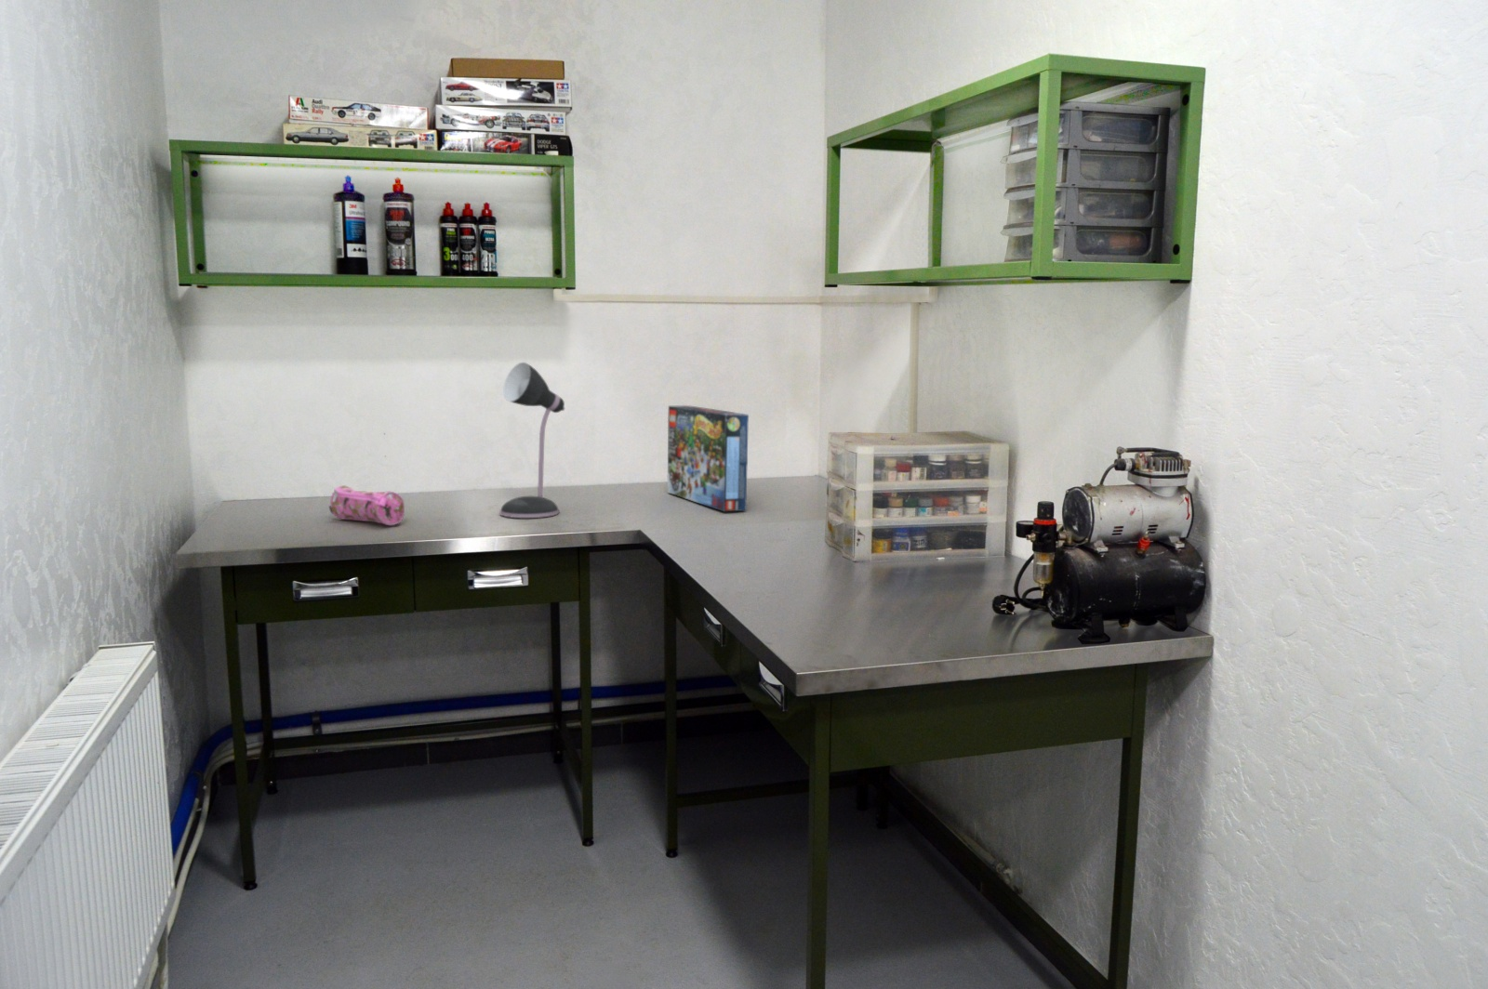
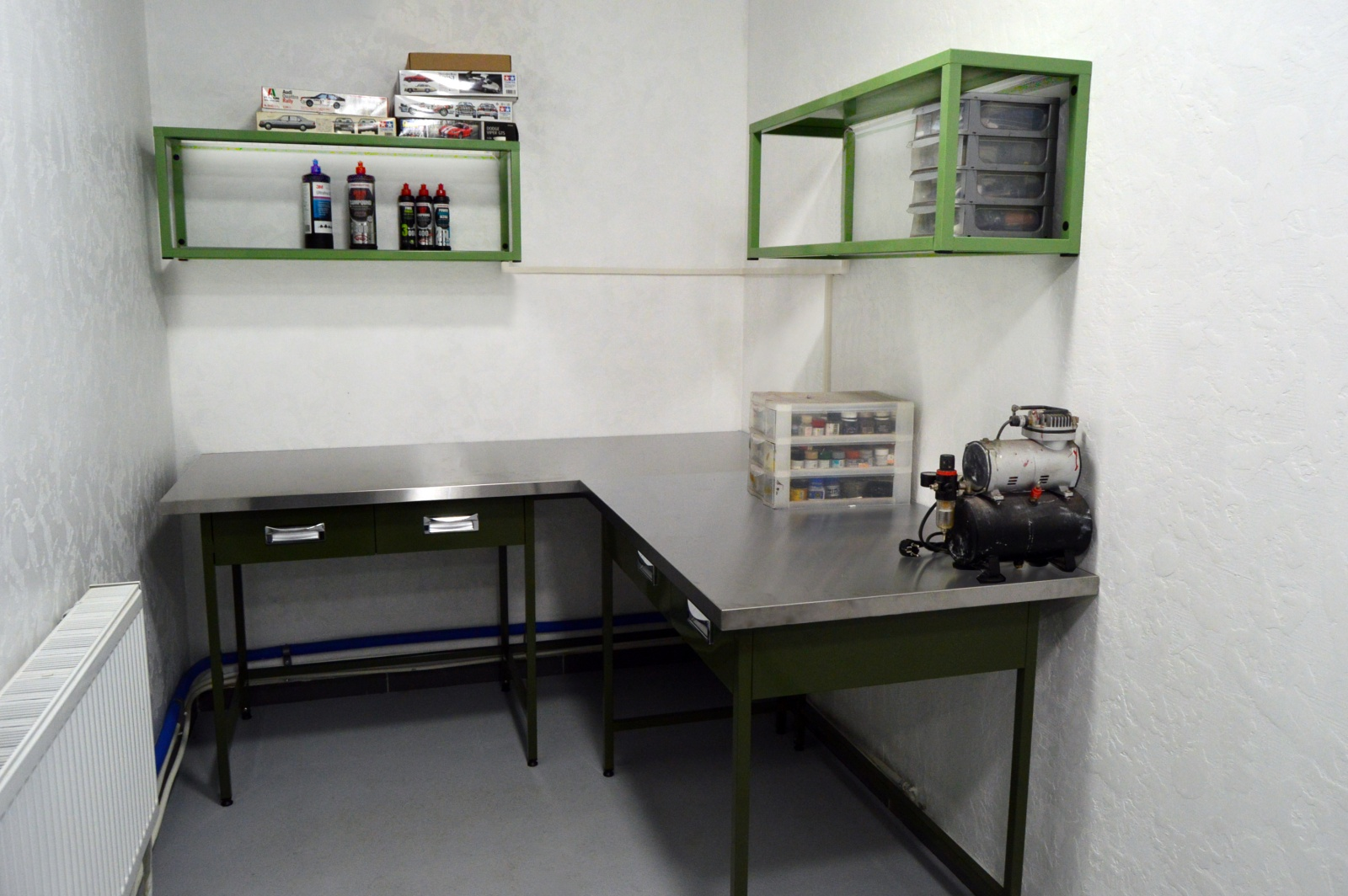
- pencil case [328,485,405,527]
- desk lamp [499,362,565,519]
- box [667,404,750,512]
